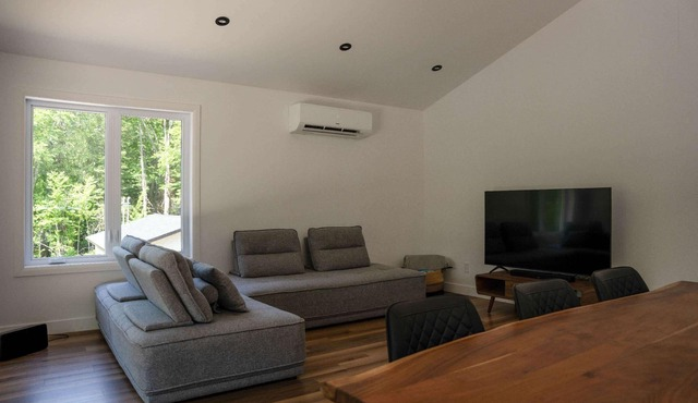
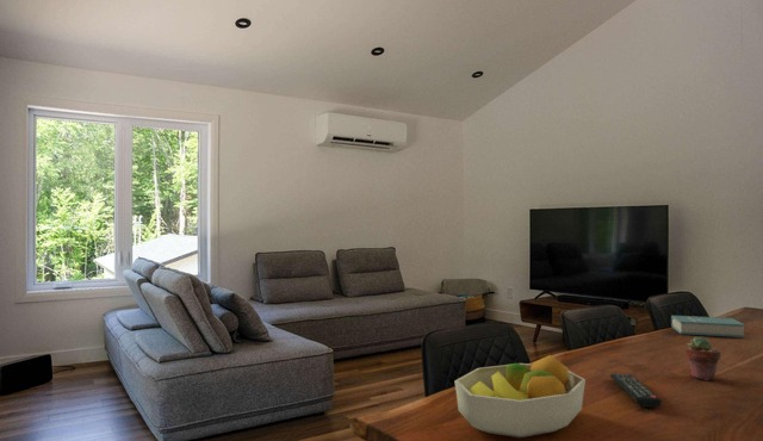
+ potted succulent [684,336,722,381]
+ remote control [609,373,663,409]
+ book [670,315,746,338]
+ fruit bowl [453,354,587,439]
